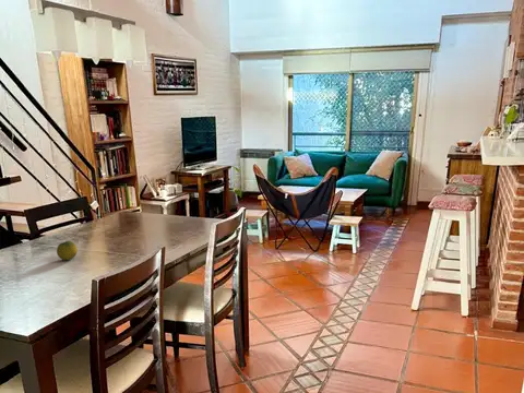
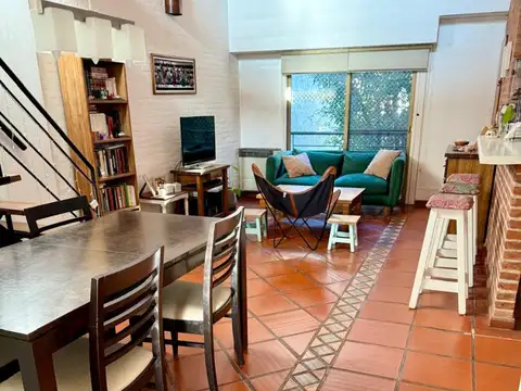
- fruit [56,240,79,261]
